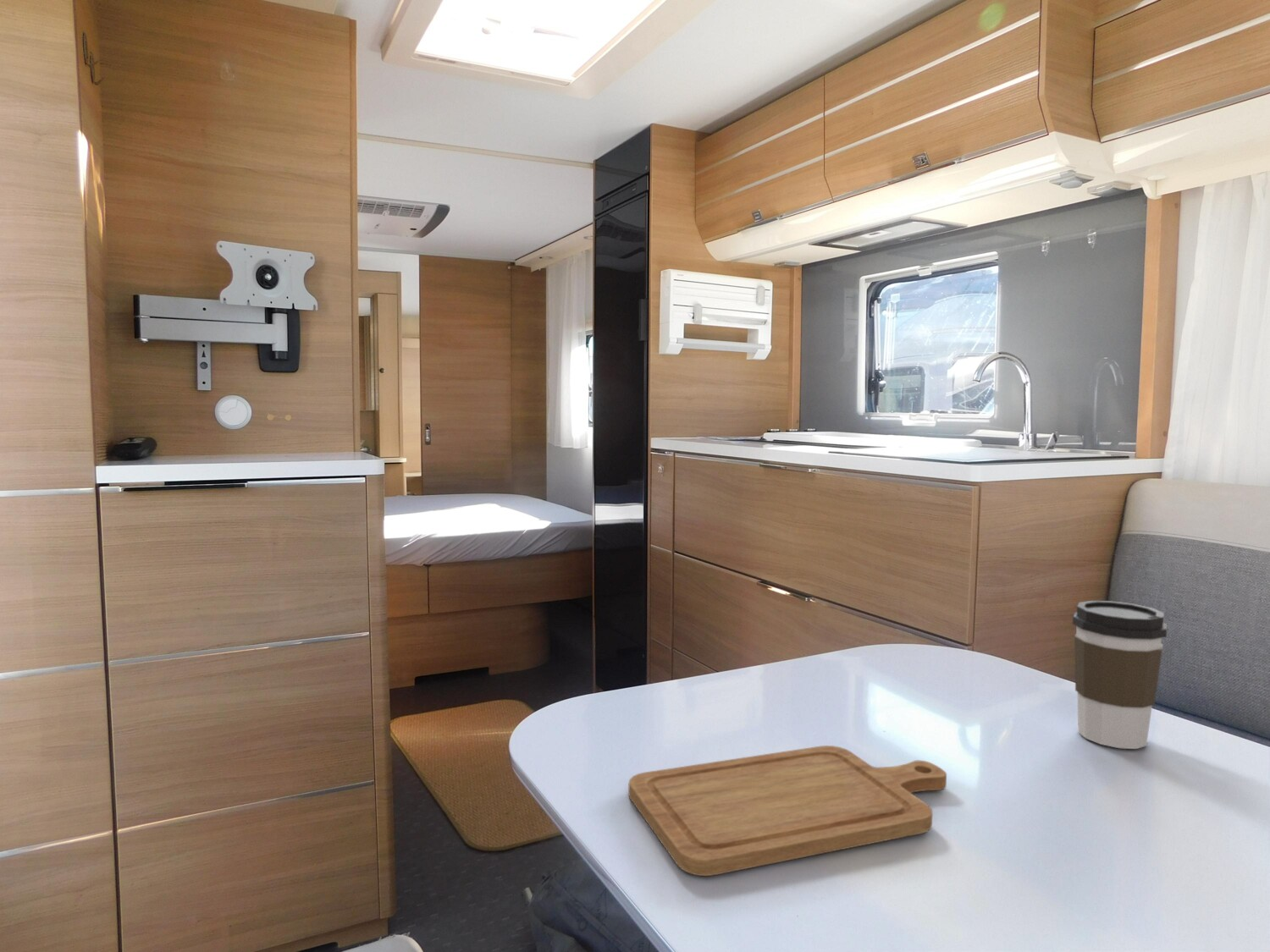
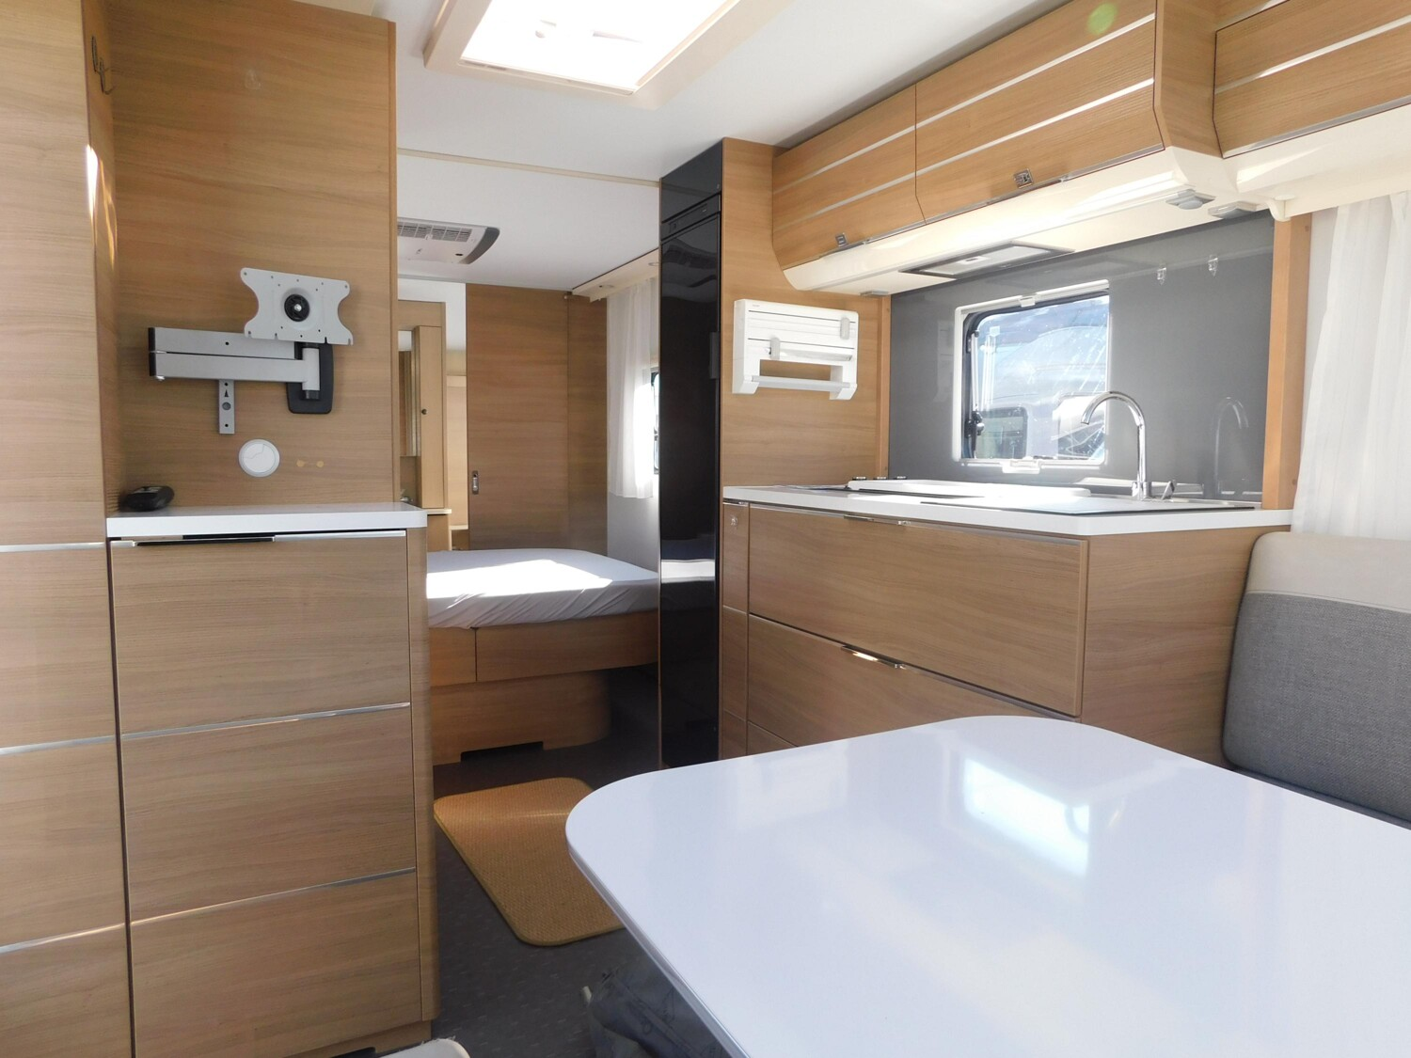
- coffee cup [1072,600,1168,750]
- chopping board [627,745,947,877]
